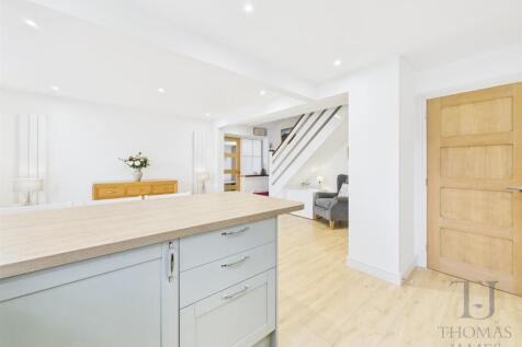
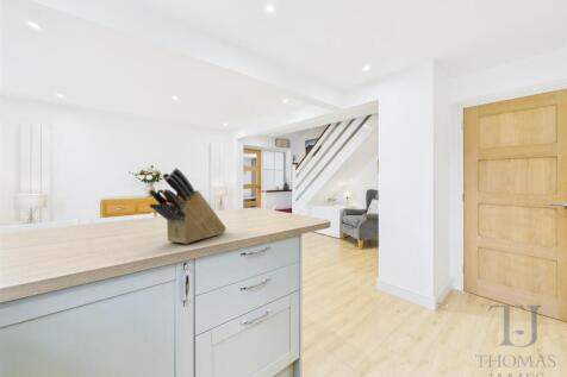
+ knife block [148,168,228,245]
